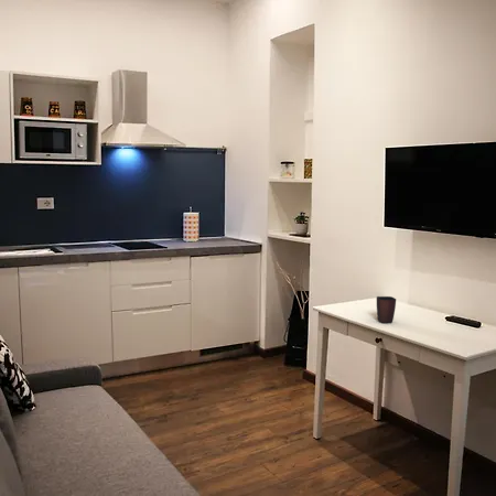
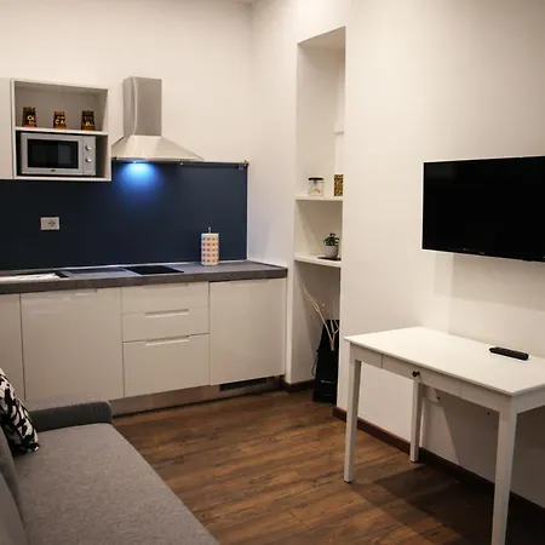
- mug [376,295,397,324]
